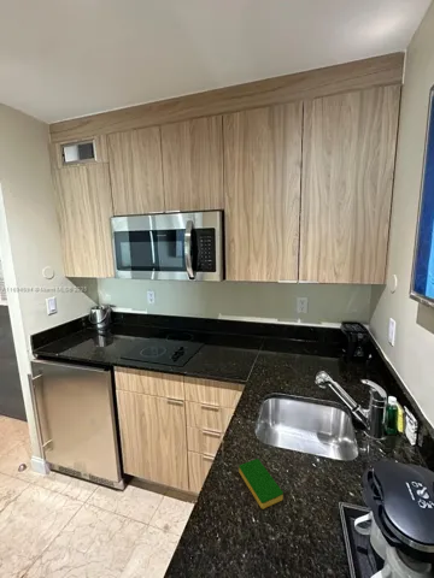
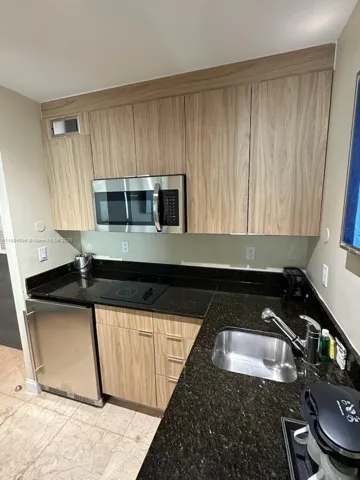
- dish sponge [237,458,285,509]
